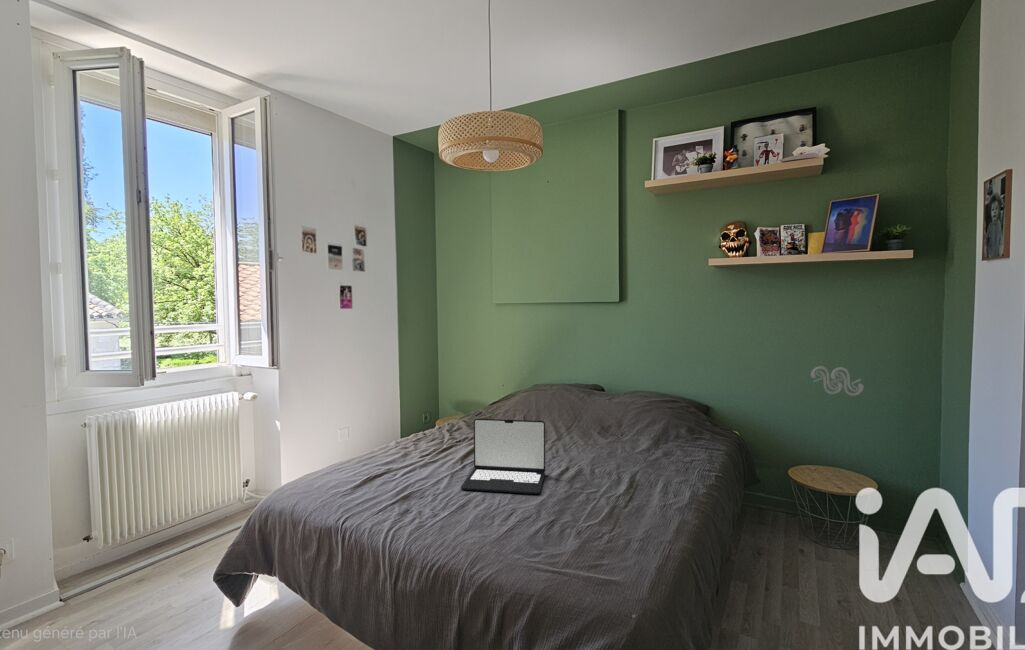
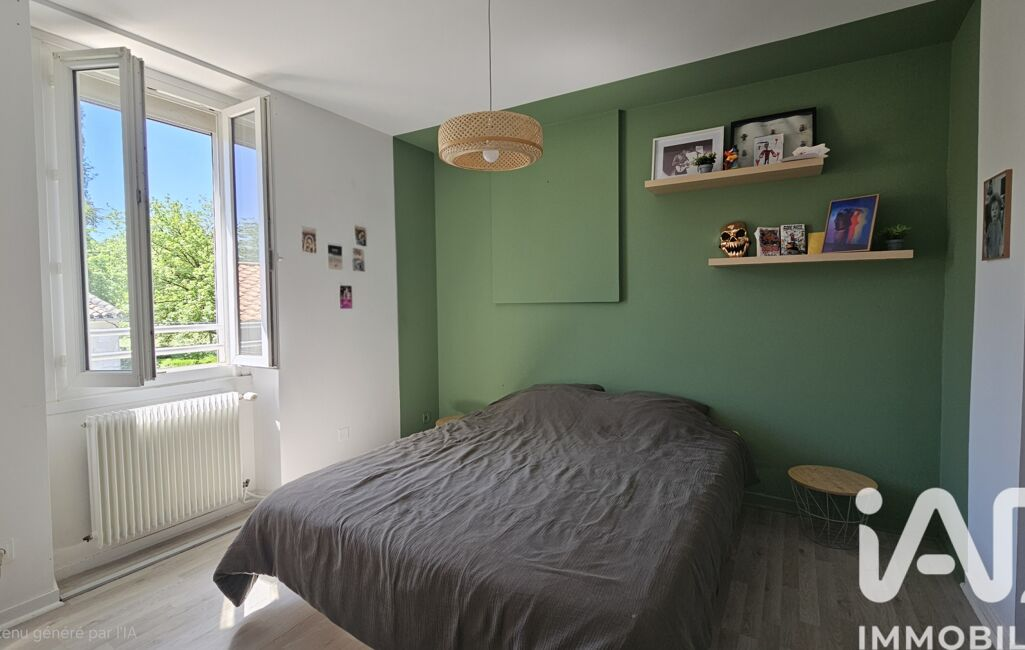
- decorative ornament [810,365,865,397]
- laptop [460,418,546,495]
